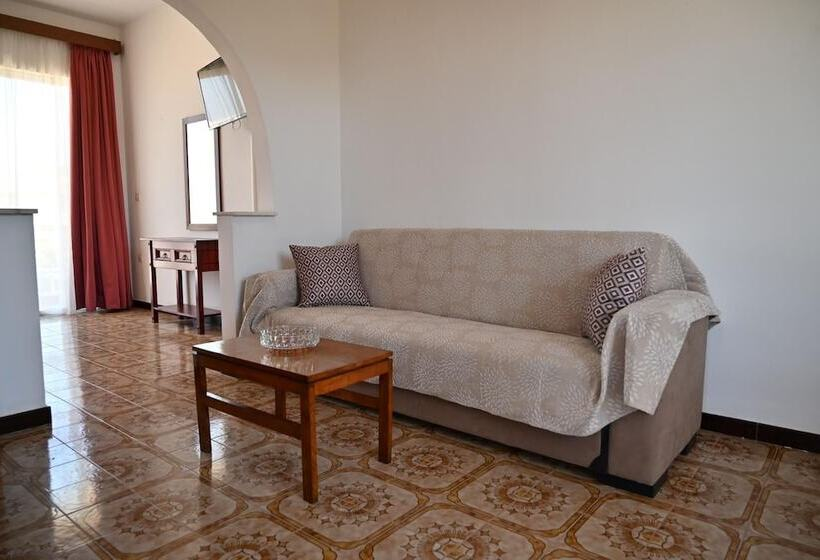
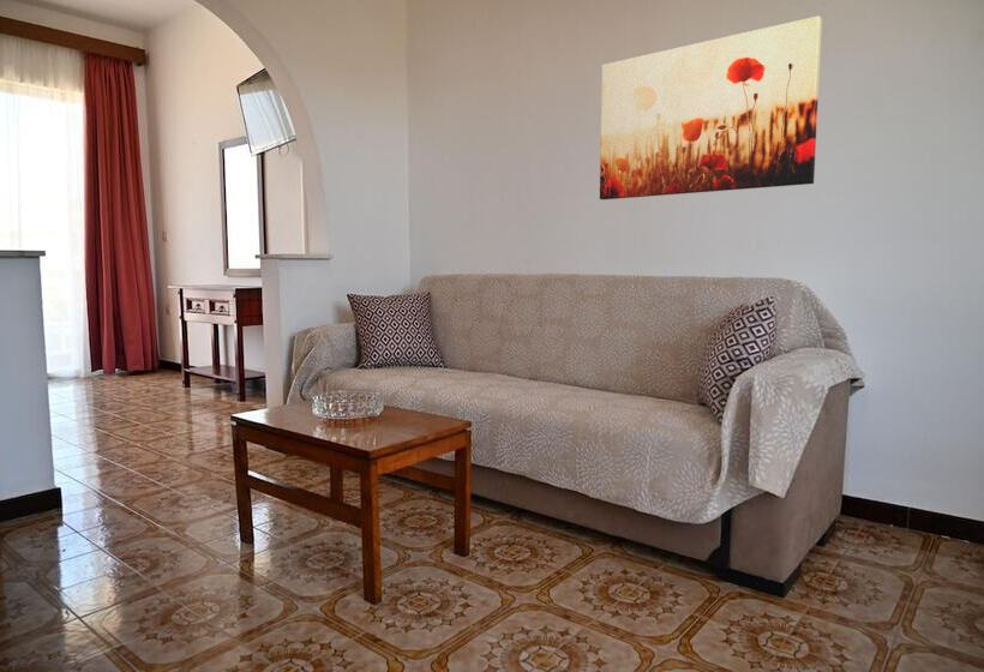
+ wall art [599,14,823,200]
